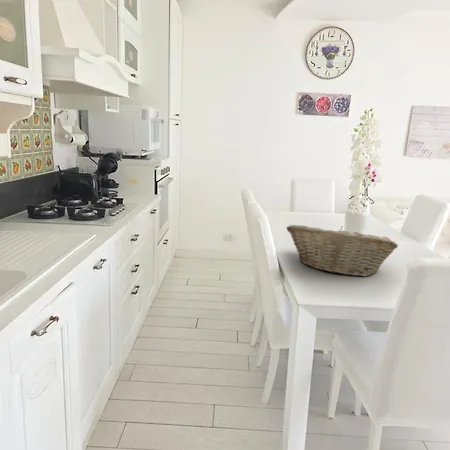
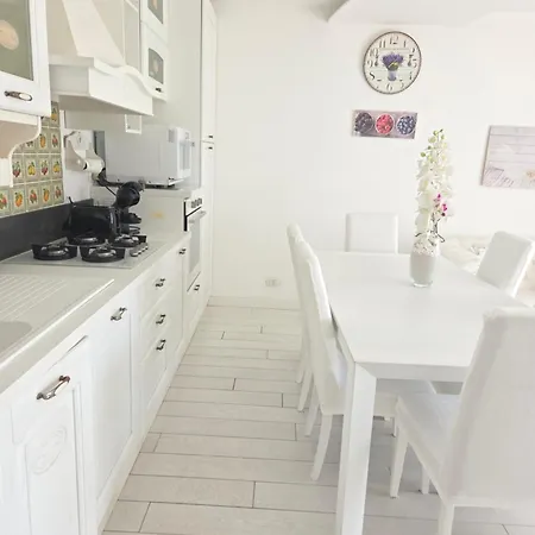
- fruit basket [286,224,399,278]
